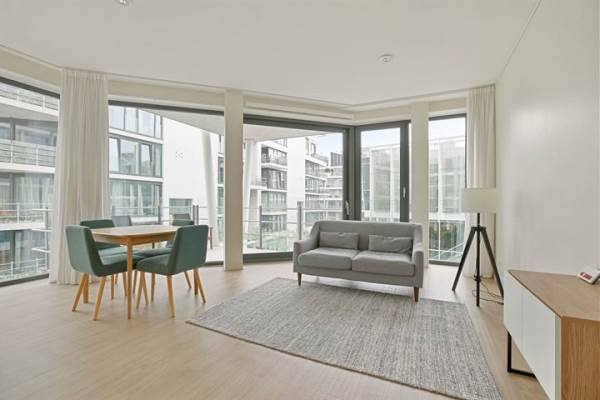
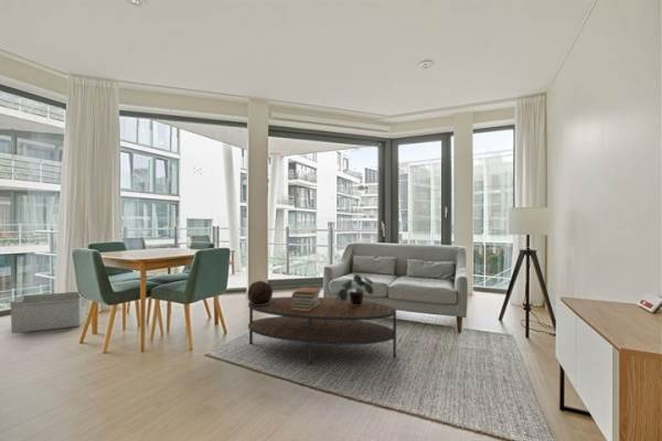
+ potted plant [335,272,374,305]
+ storage bin [9,291,88,334]
+ book stack [290,286,322,311]
+ soccer ball [246,280,274,305]
+ coffee table [247,295,397,366]
